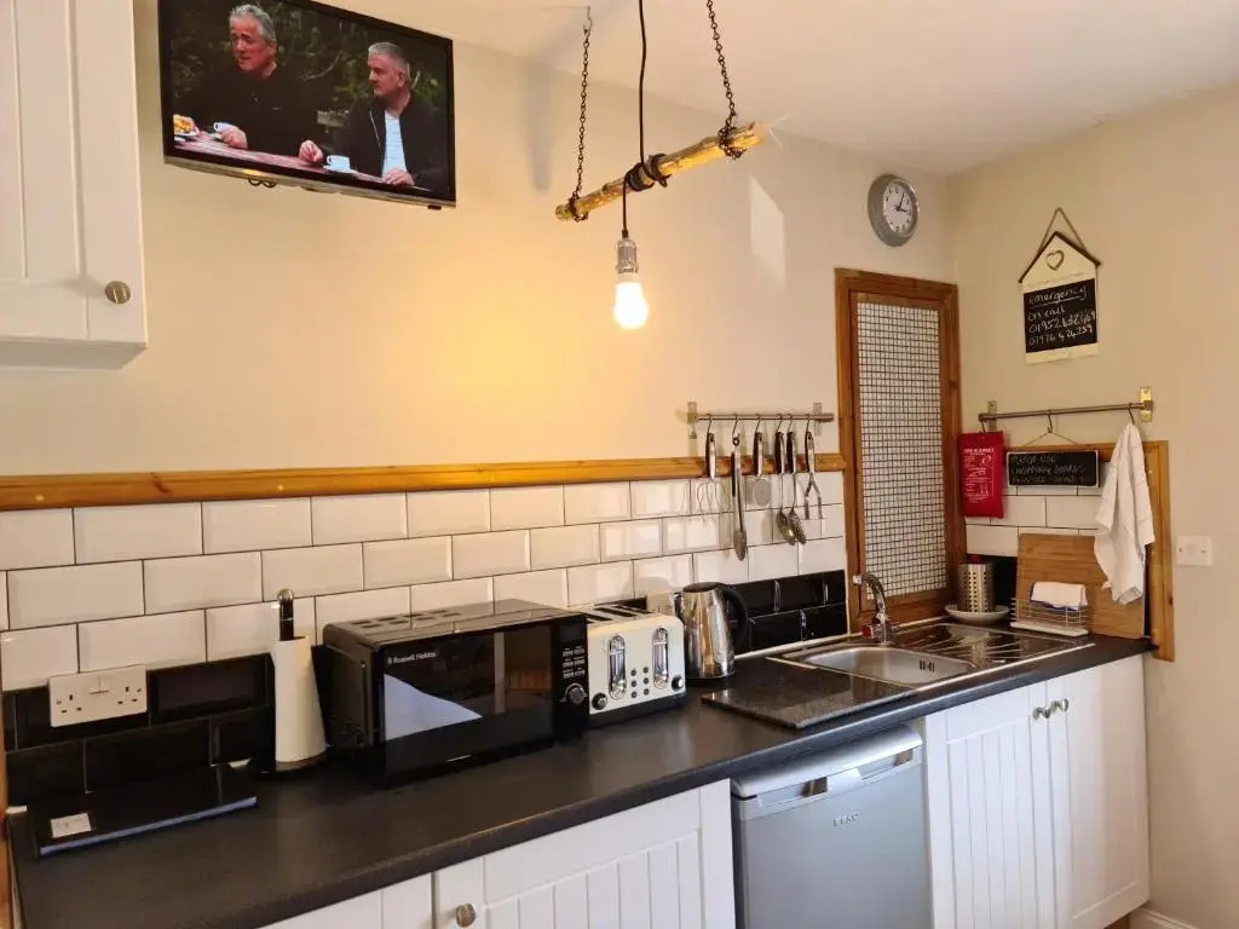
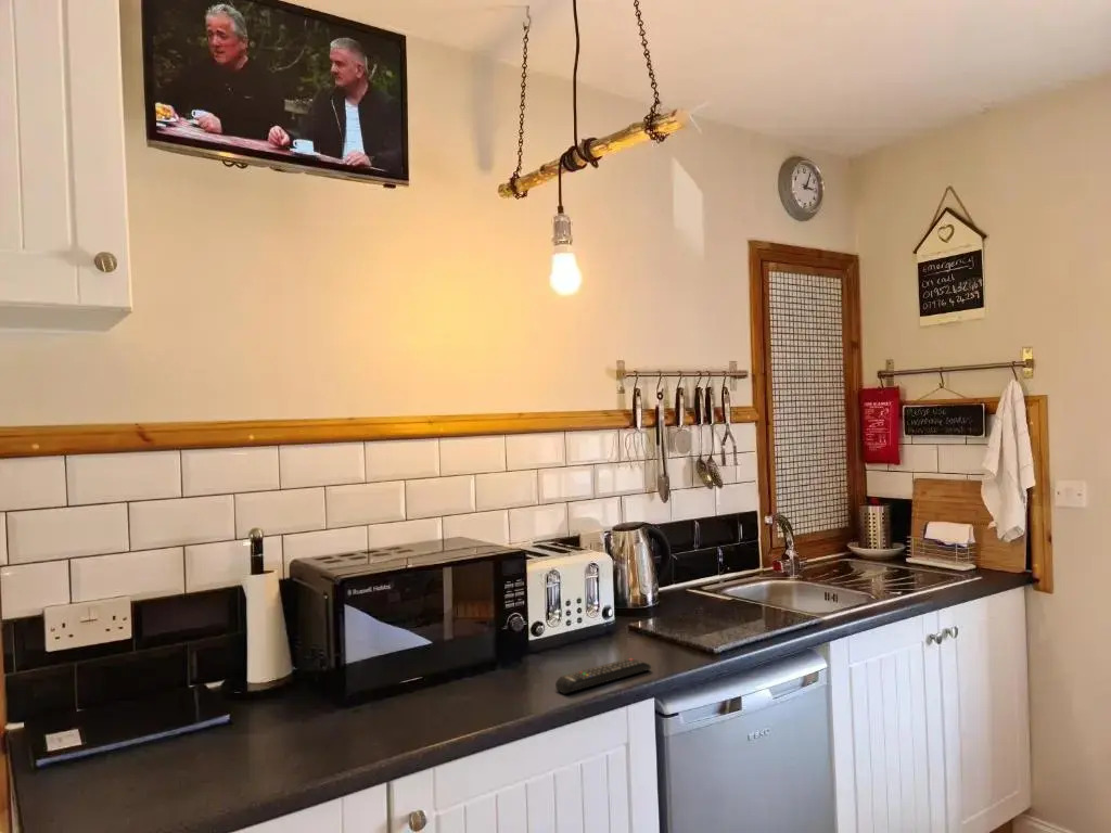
+ remote control [554,656,652,695]
